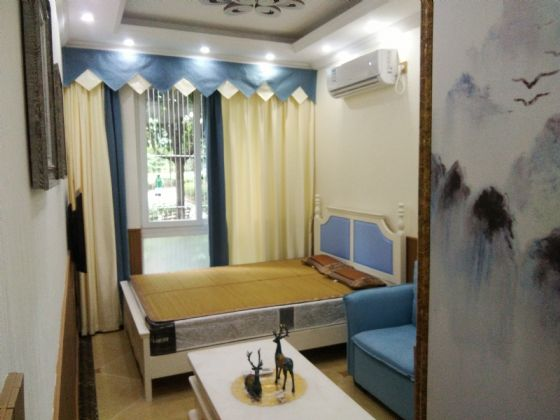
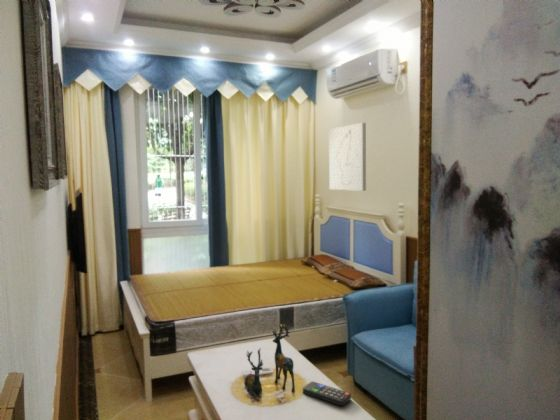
+ remote control [302,380,352,407]
+ wall art [328,122,367,192]
